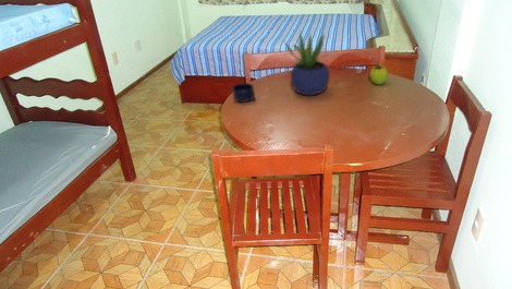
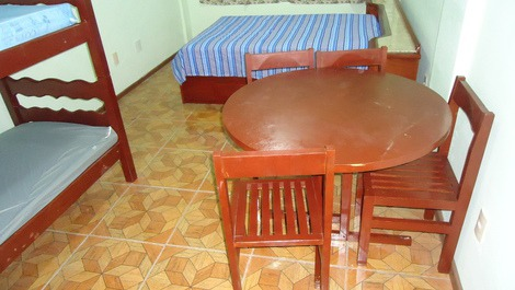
- fruit [369,63,389,86]
- potted plant [281,25,331,96]
- mug [231,82,256,104]
